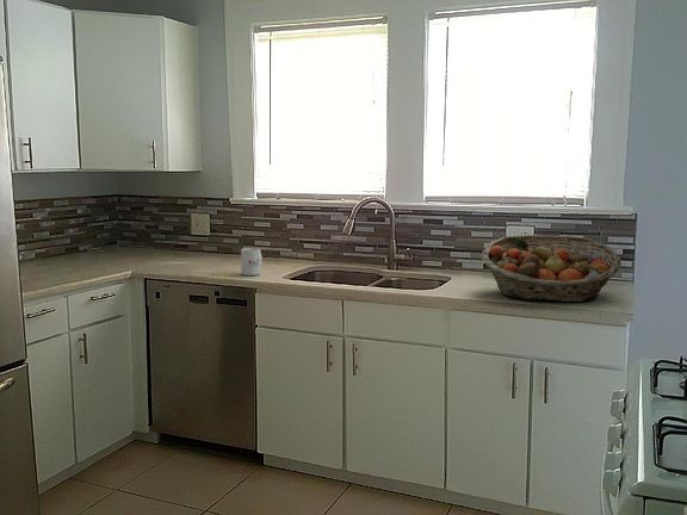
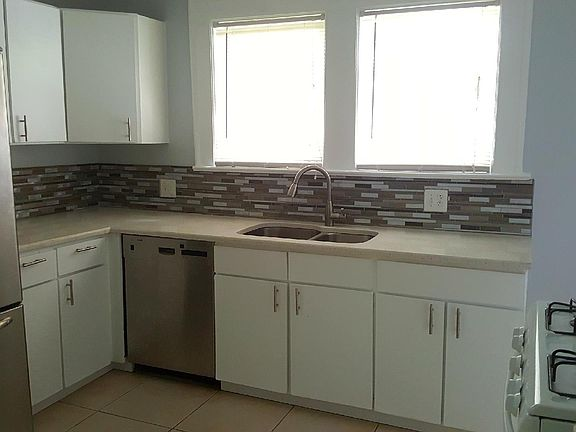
- mug [240,247,264,277]
- fruit basket [481,234,623,303]
